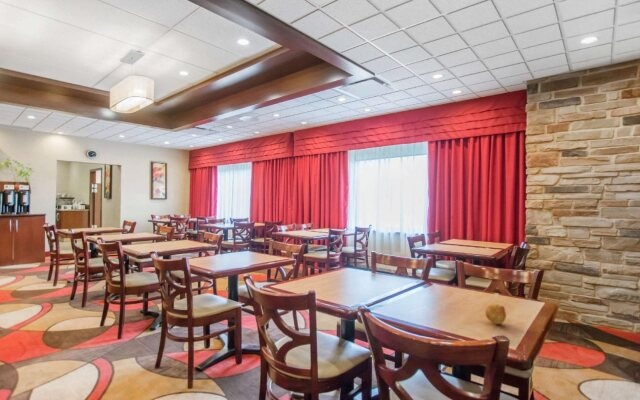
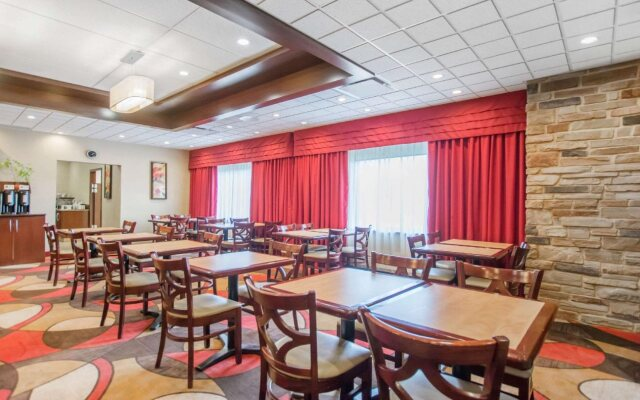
- fruit [484,303,507,325]
